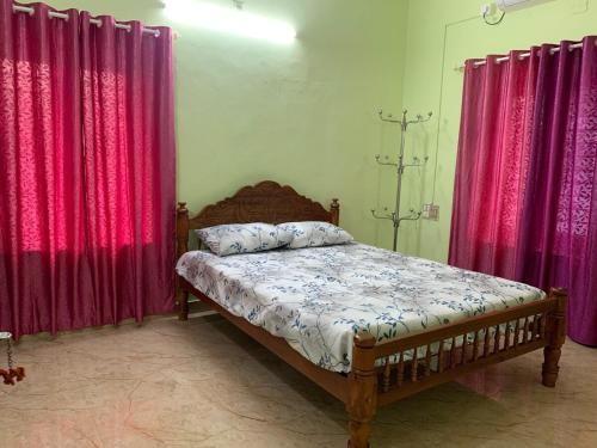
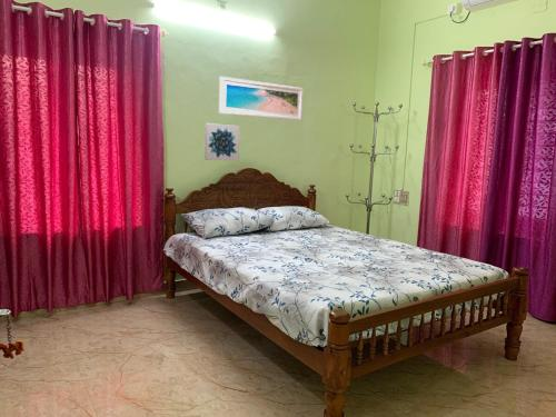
+ wall art [203,122,240,162]
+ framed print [218,76,305,121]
